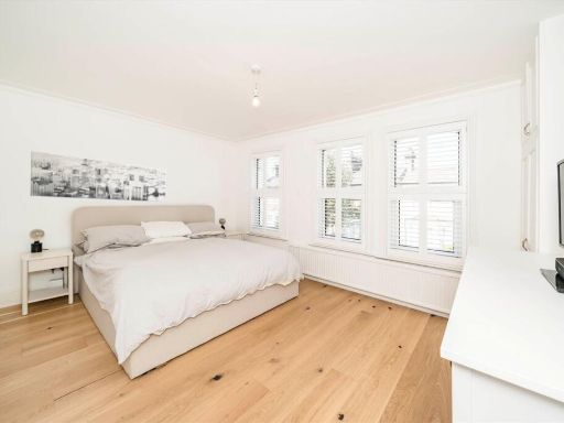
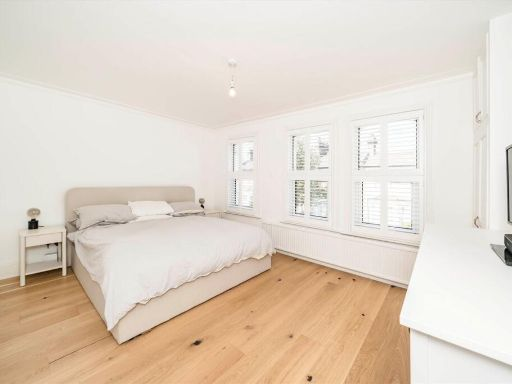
- wall art [30,150,166,203]
